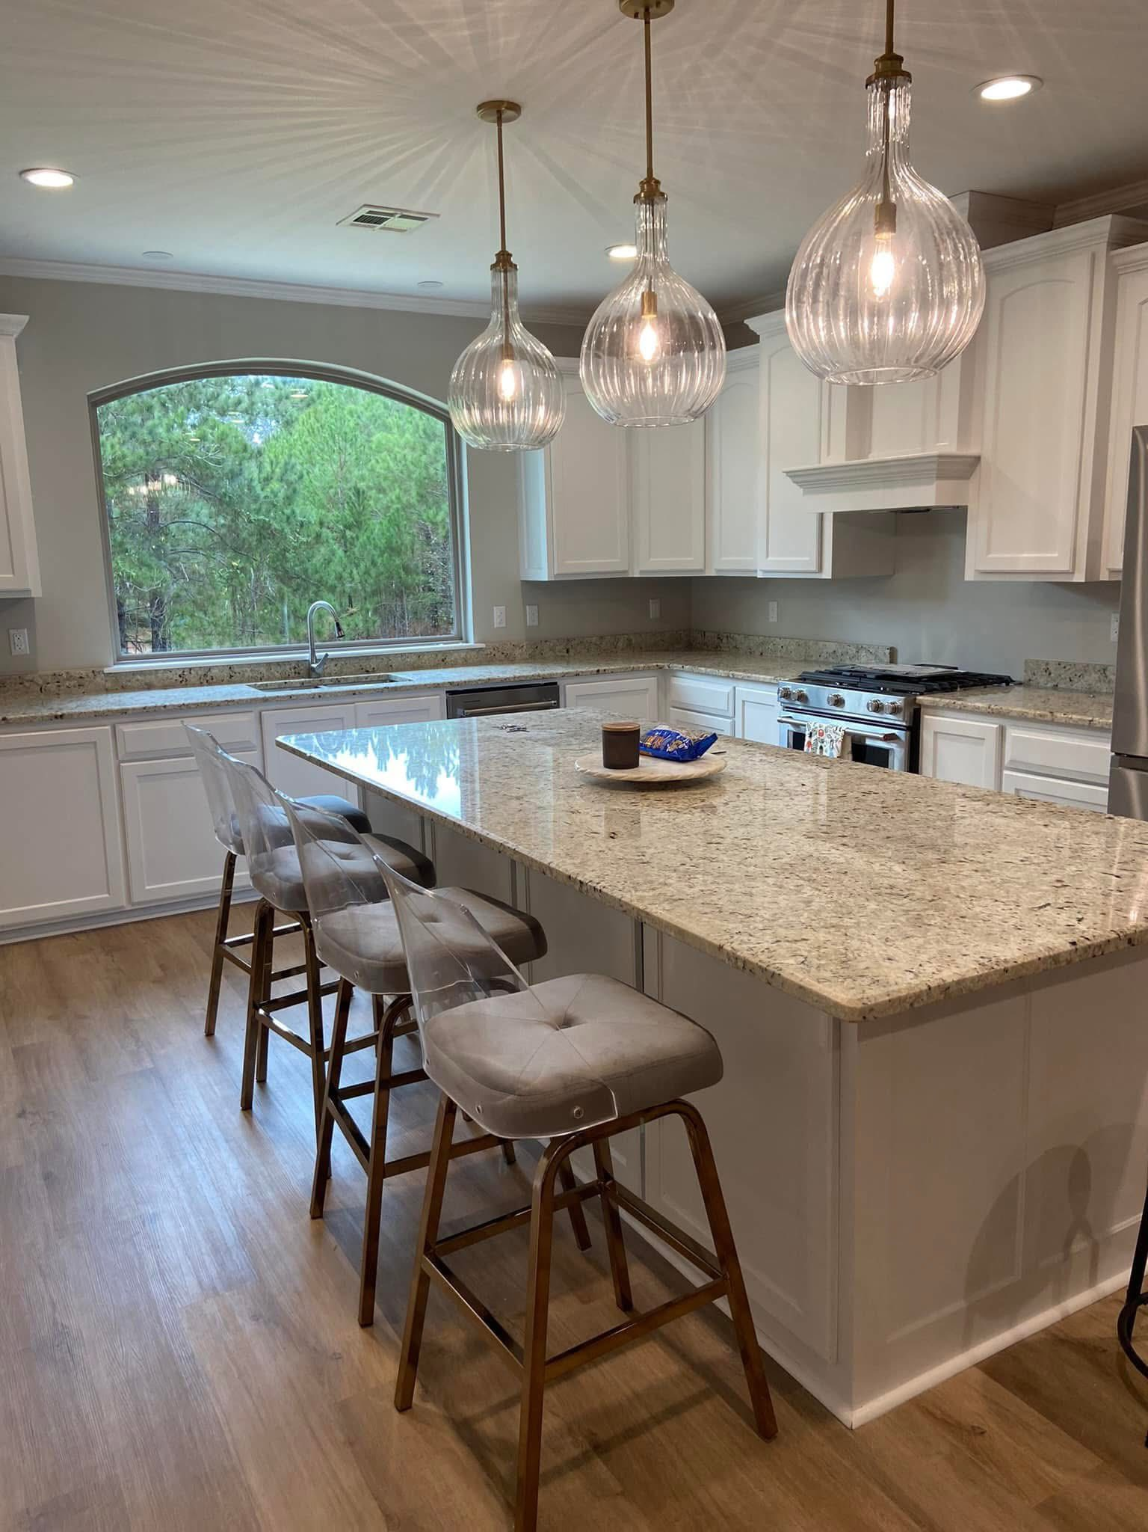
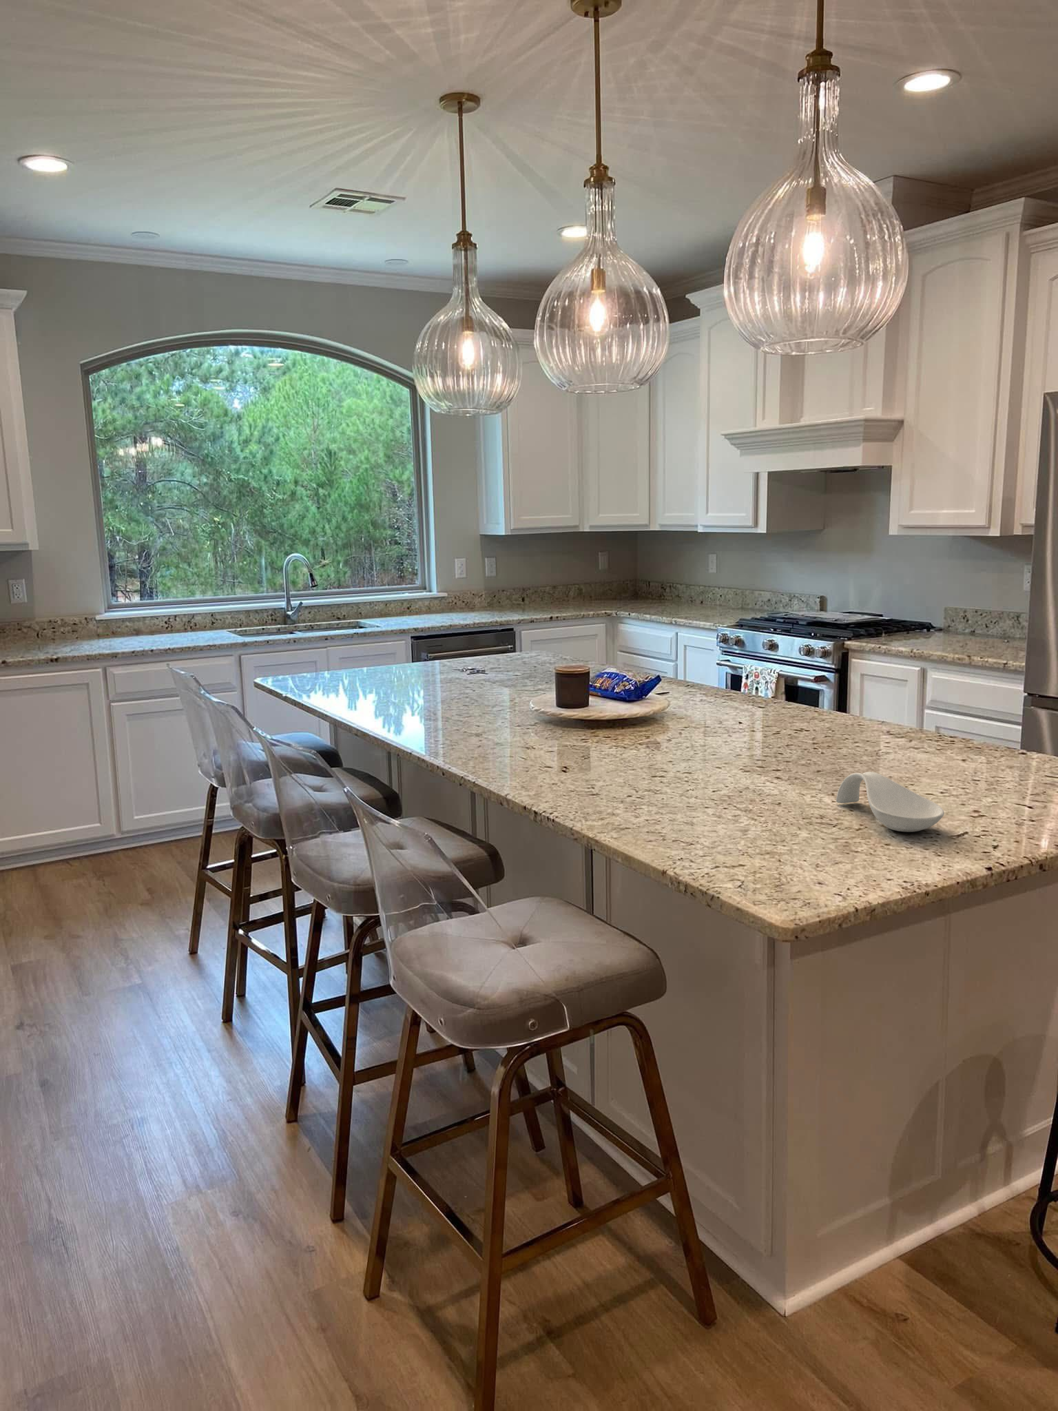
+ spoon rest [836,771,945,832]
